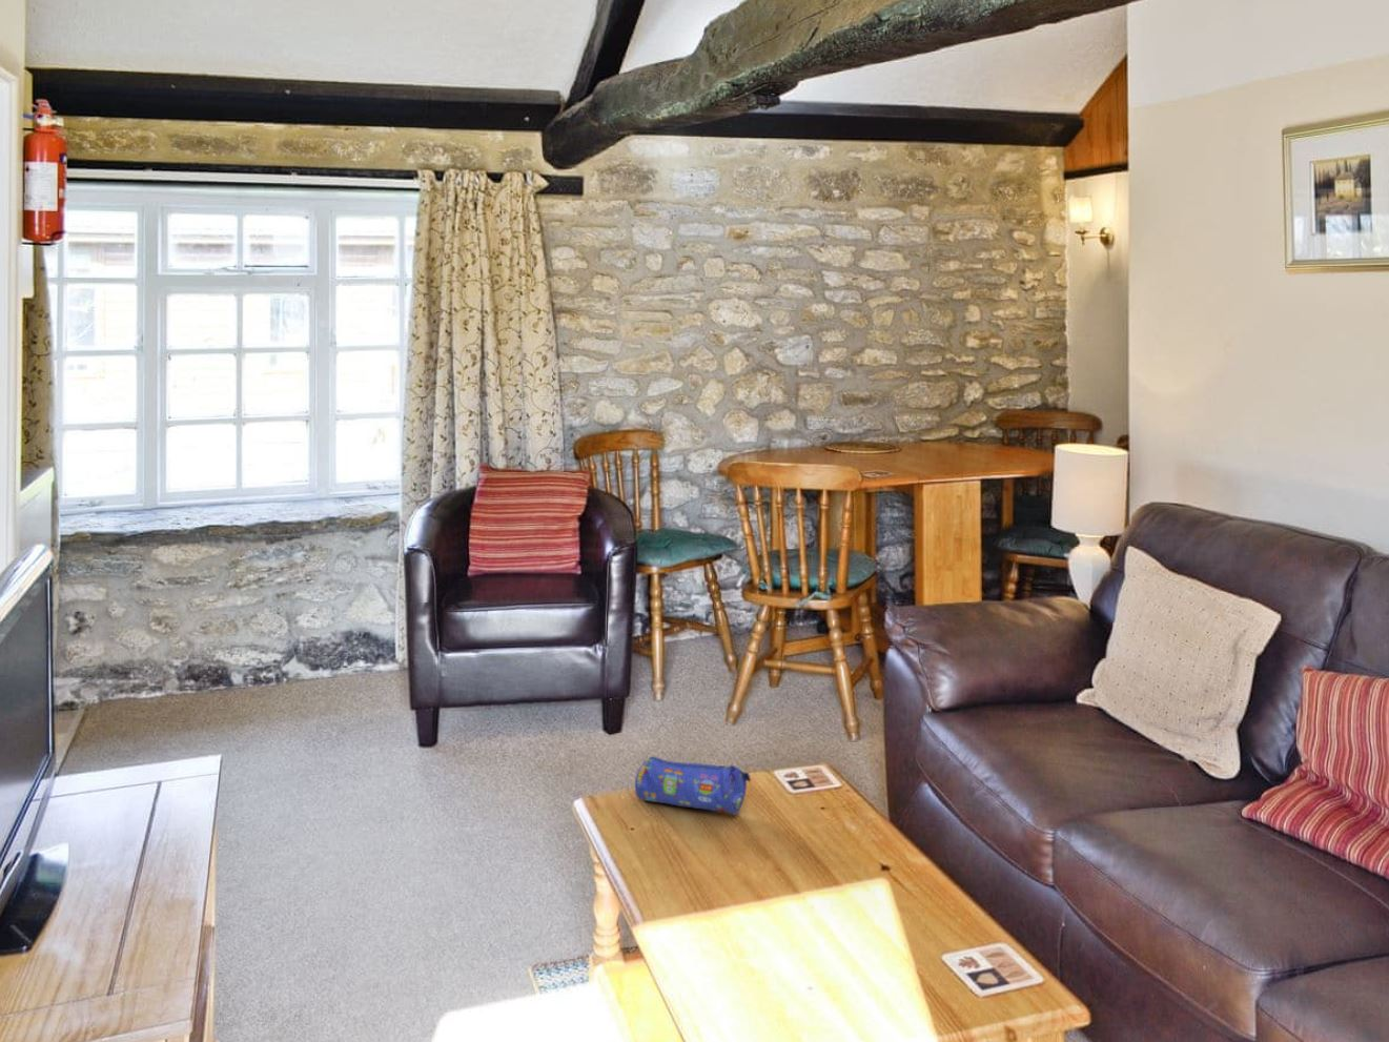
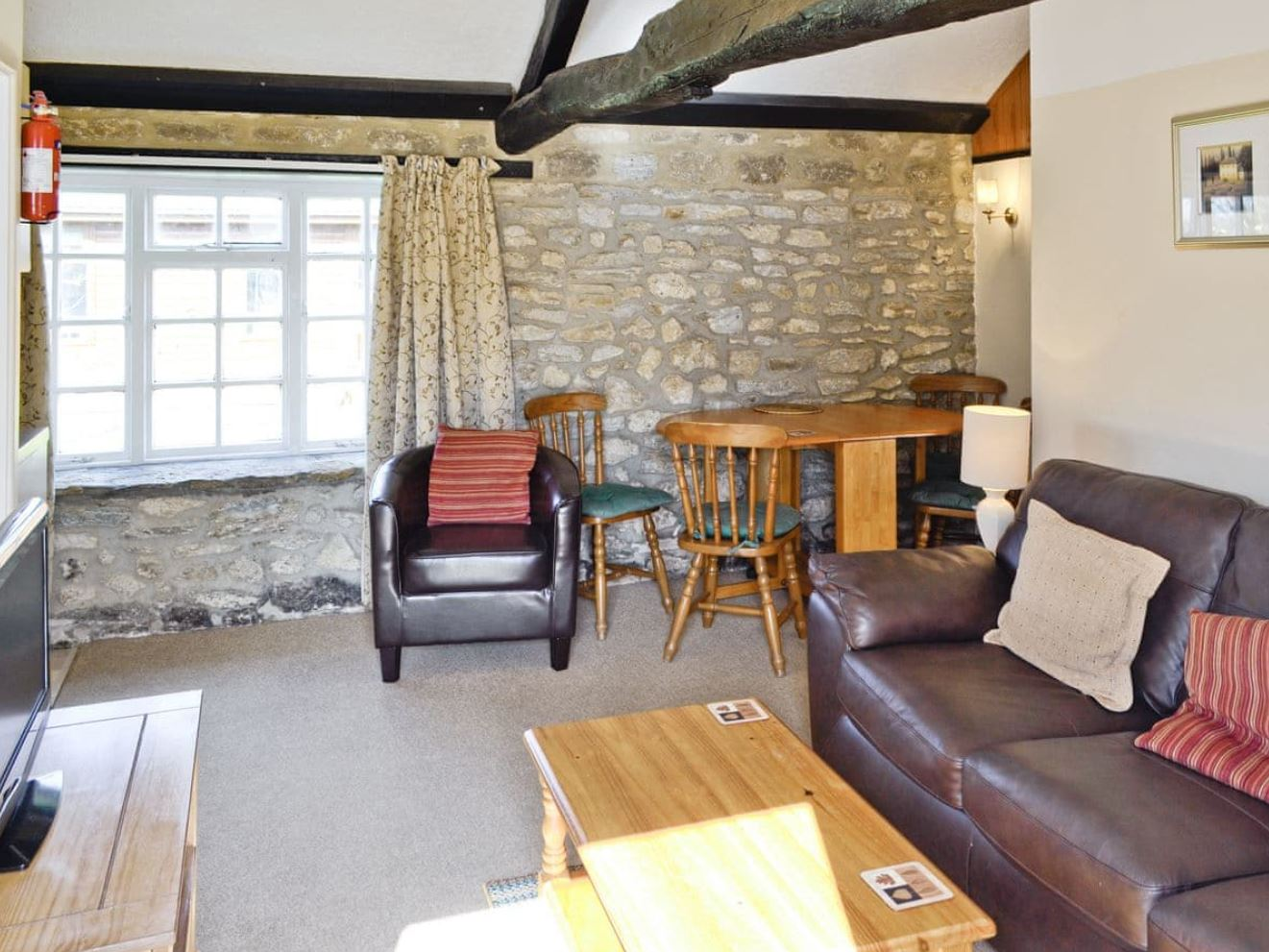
- pencil case [634,755,752,815]
